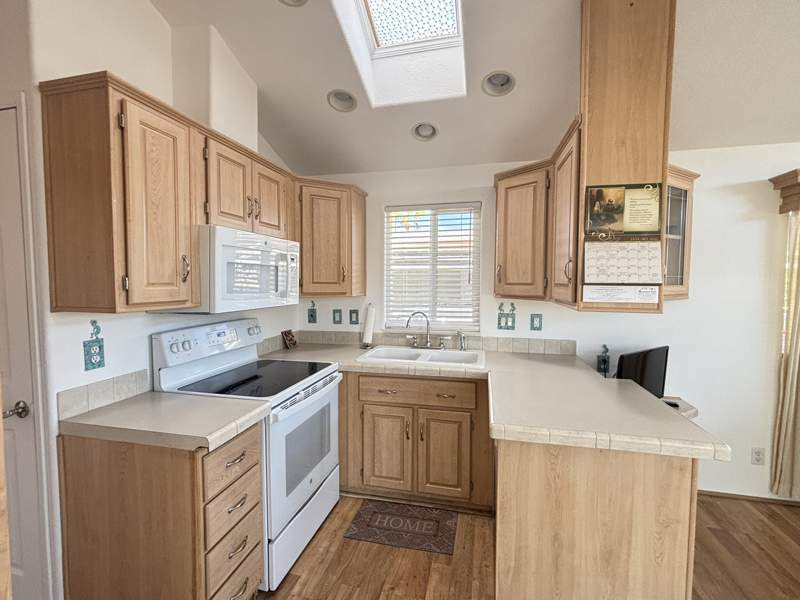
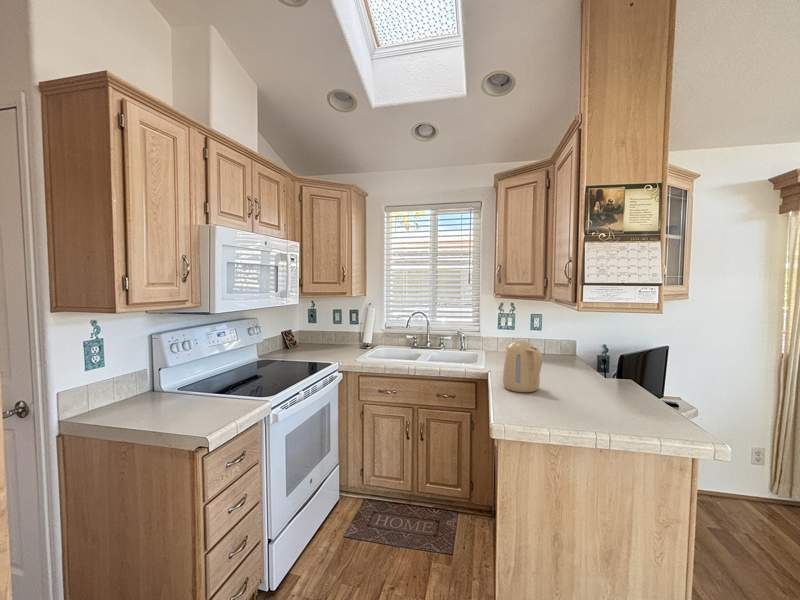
+ kettle [502,339,544,393]
